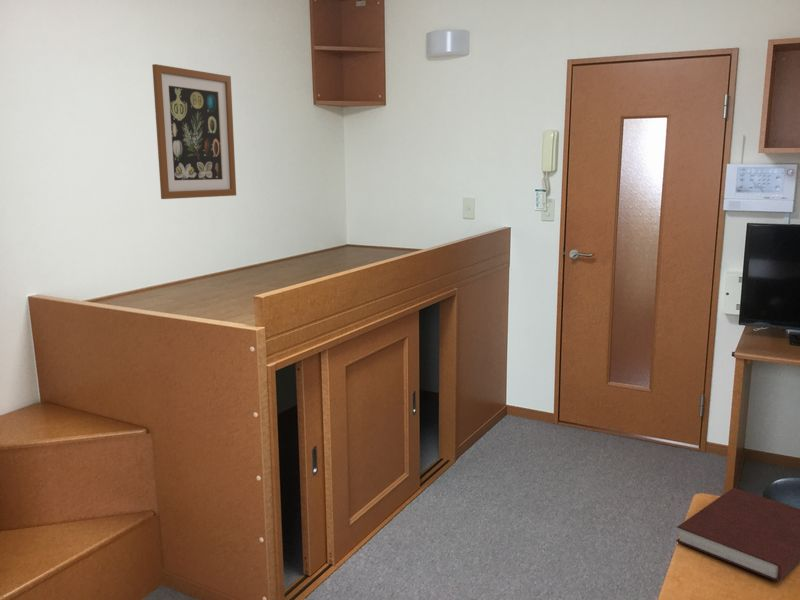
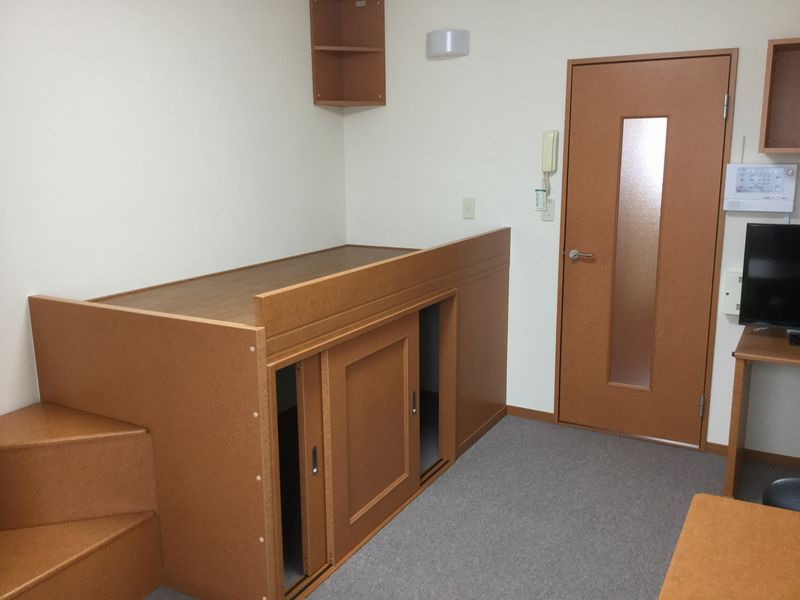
- notebook [675,487,800,583]
- wall art [151,63,237,200]
